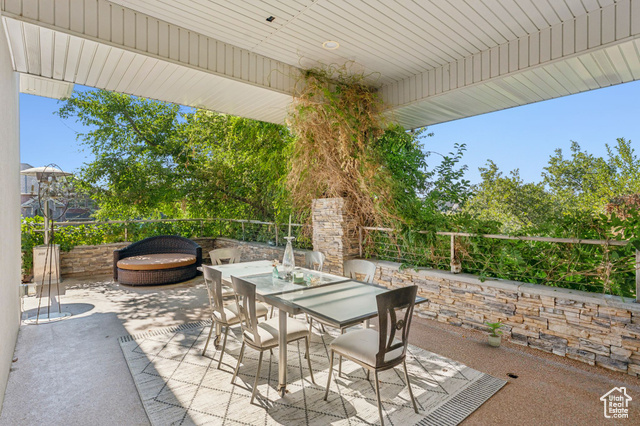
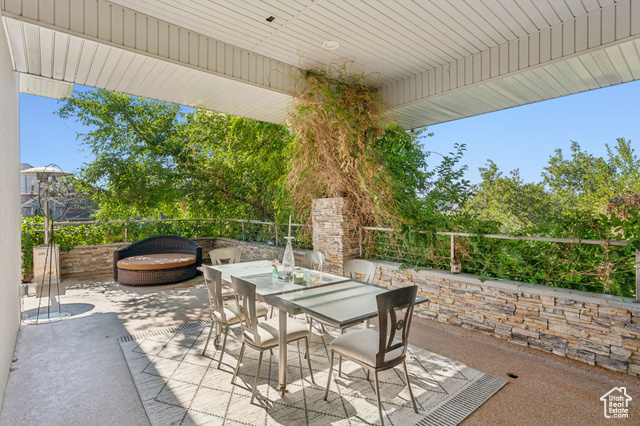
- potted plant [484,320,505,348]
